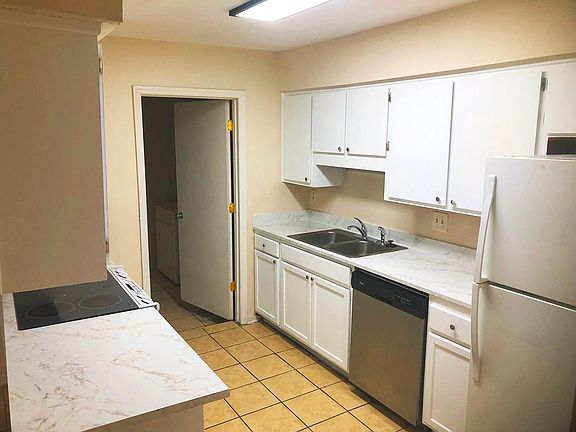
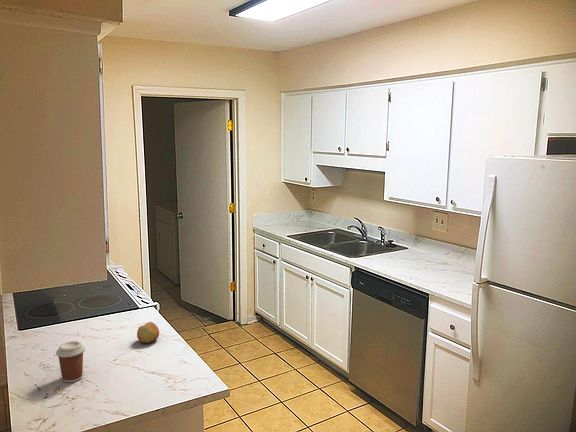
+ coffee cup [55,340,86,383]
+ apple [136,321,160,344]
